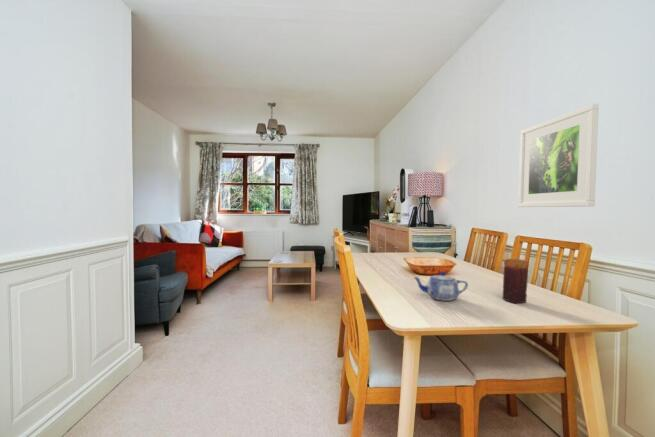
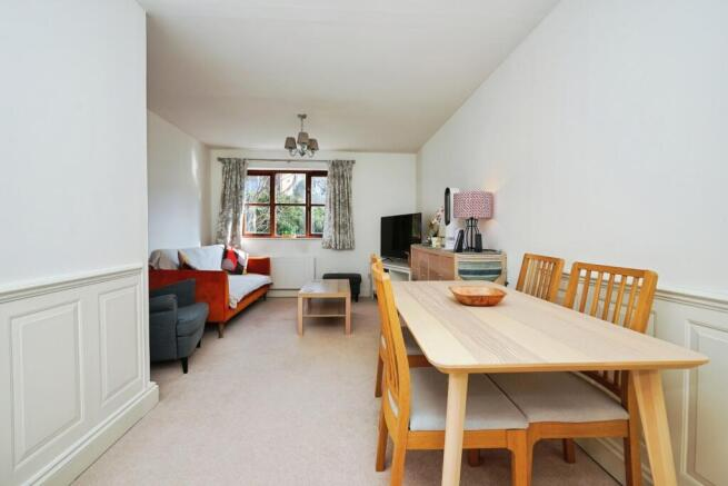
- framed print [517,103,600,208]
- teapot [412,271,469,302]
- candle [501,258,530,304]
